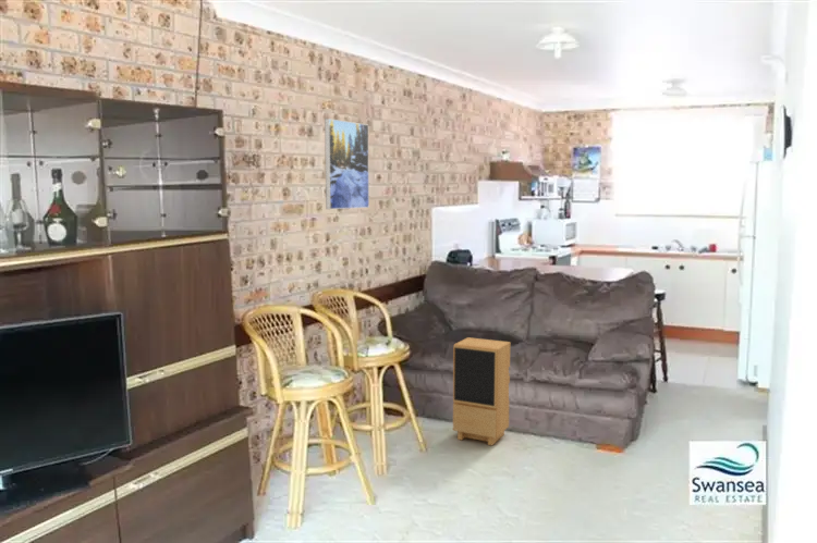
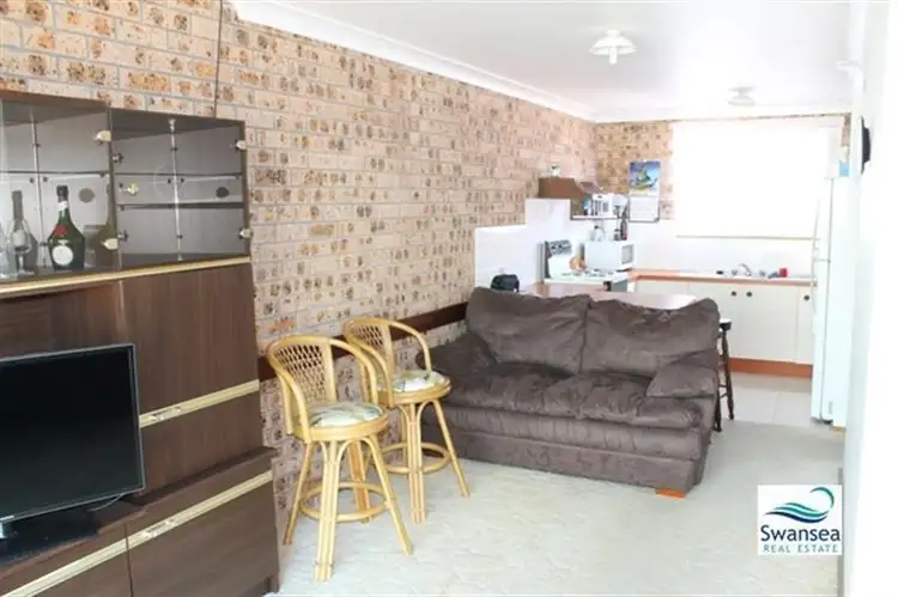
- speaker [452,336,512,446]
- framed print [324,118,370,210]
